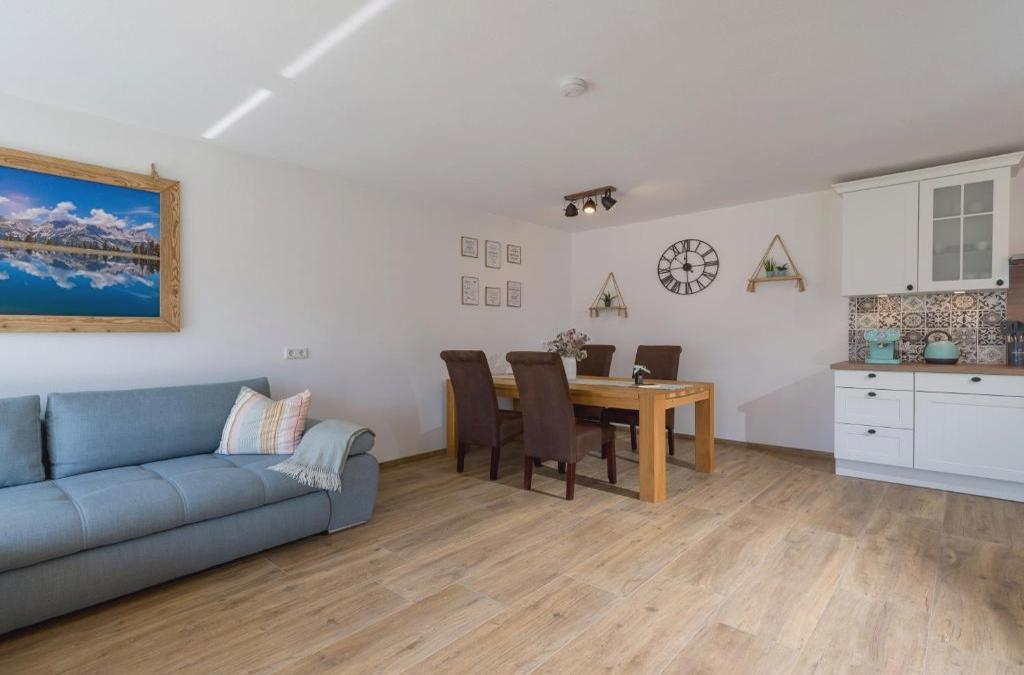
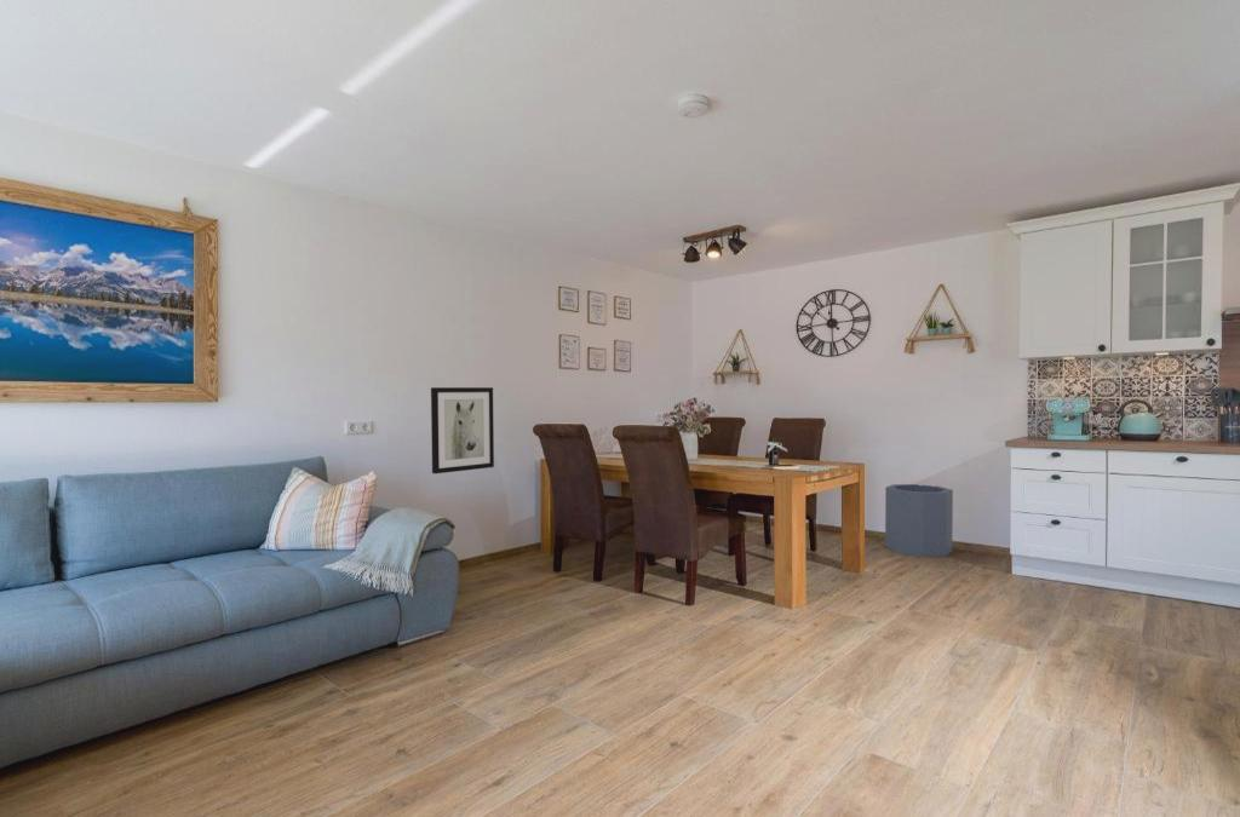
+ wall art [430,386,495,474]
+ trash can [884,483,954,558]
